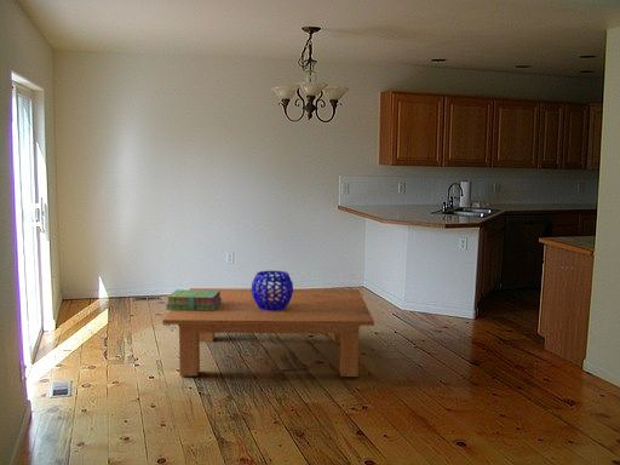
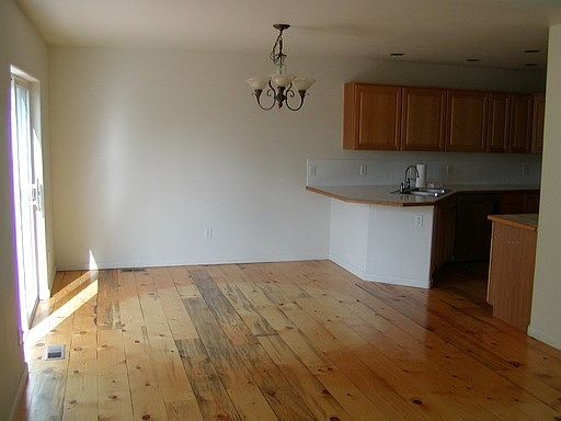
- decorative bowl [251,270,294,311]
- coffee table [161,287,375,378]
- stack of books [165,288,222,311]
